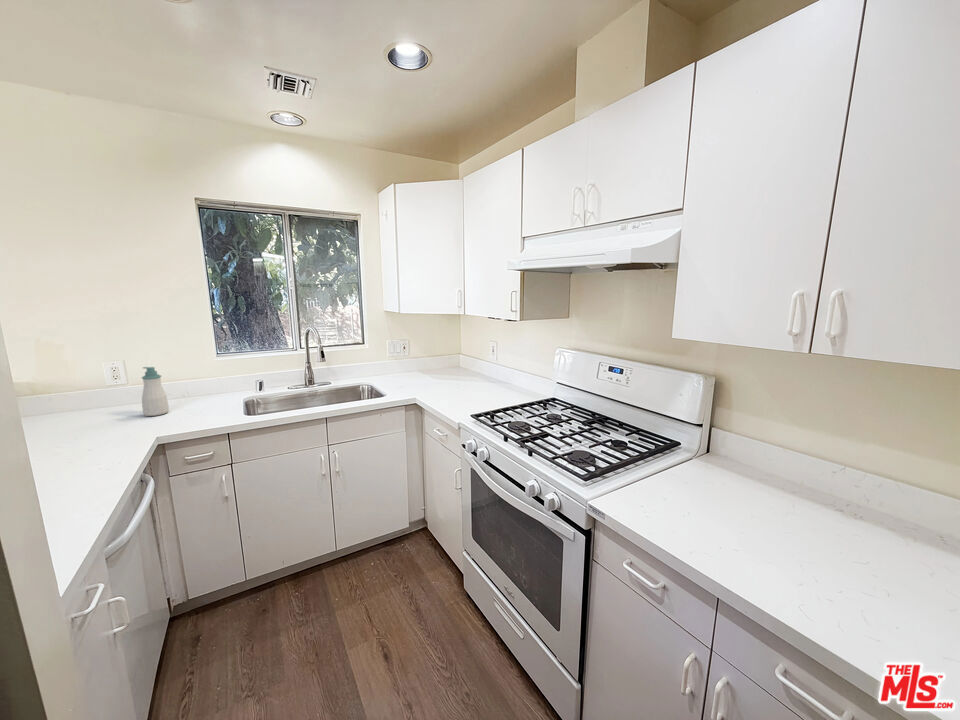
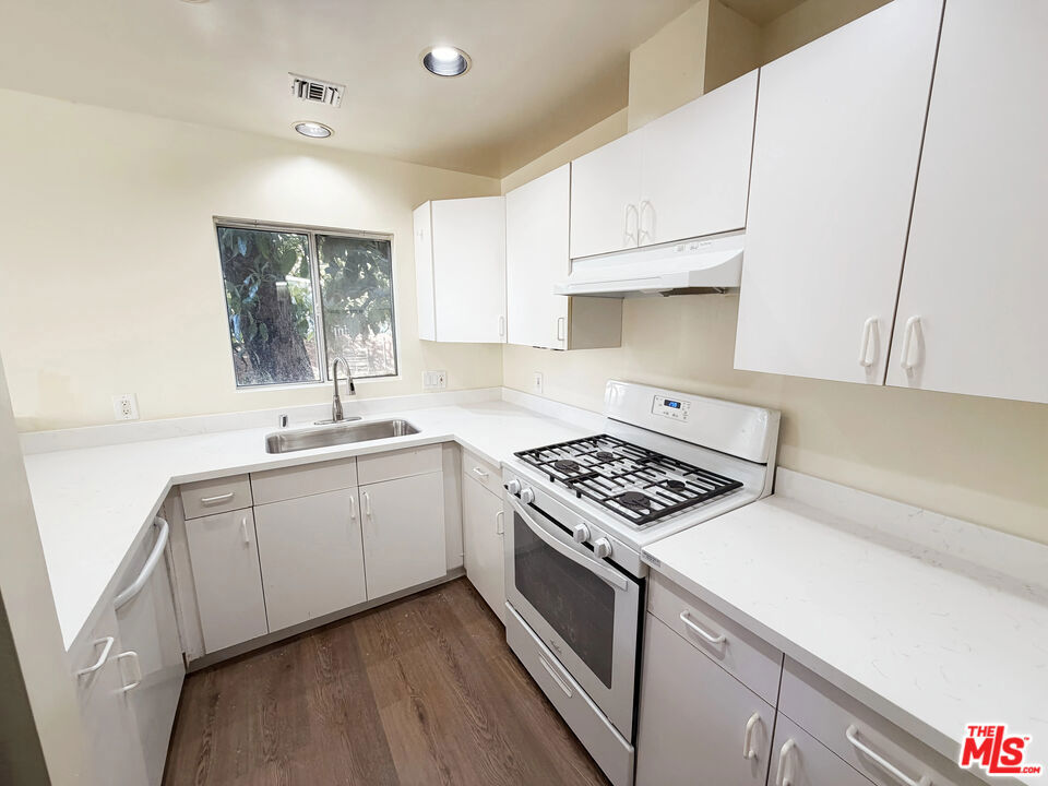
- soap bottle [141,366,170,417]
